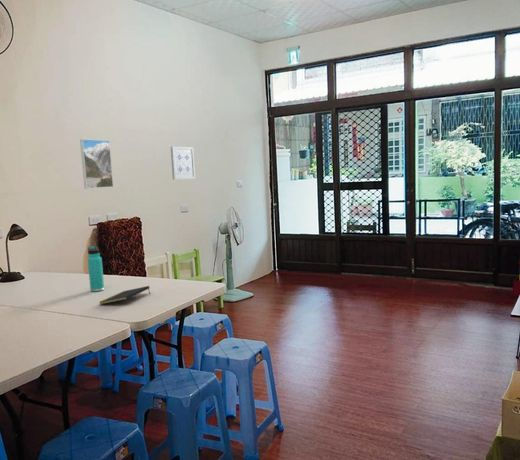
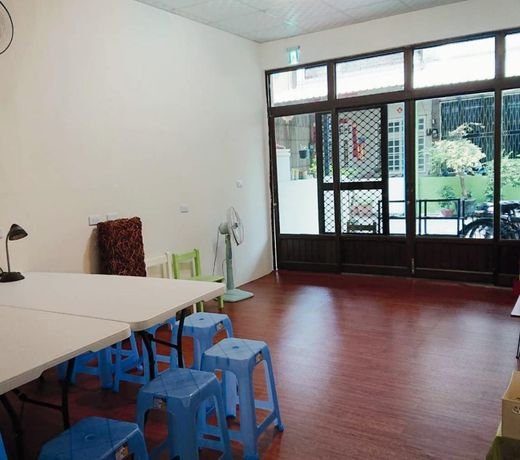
- wall art [170,146,196,180]
- thermos bottle [87,245,105,293]
- notepad [99,285,151,306]
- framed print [79,138,114,189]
